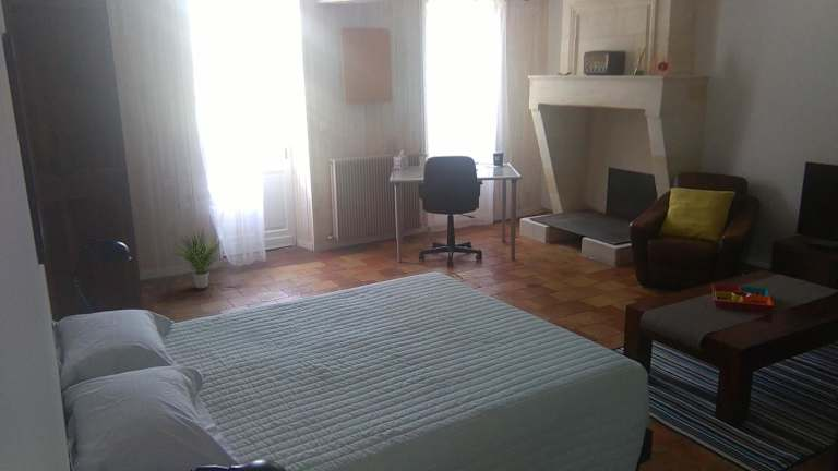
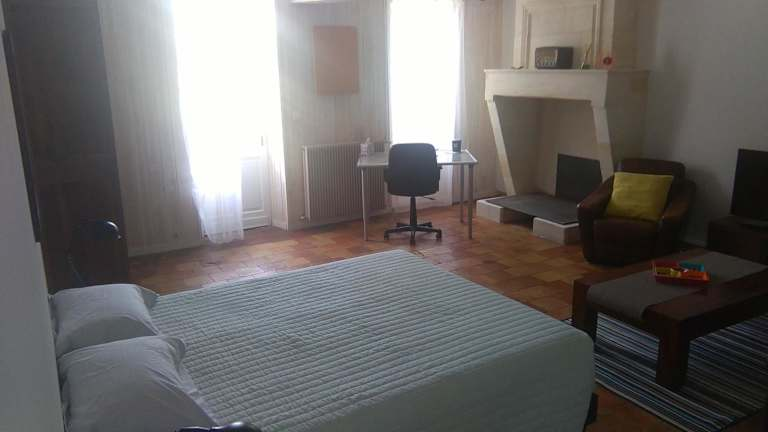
- potted plant [170,227,223,289]
